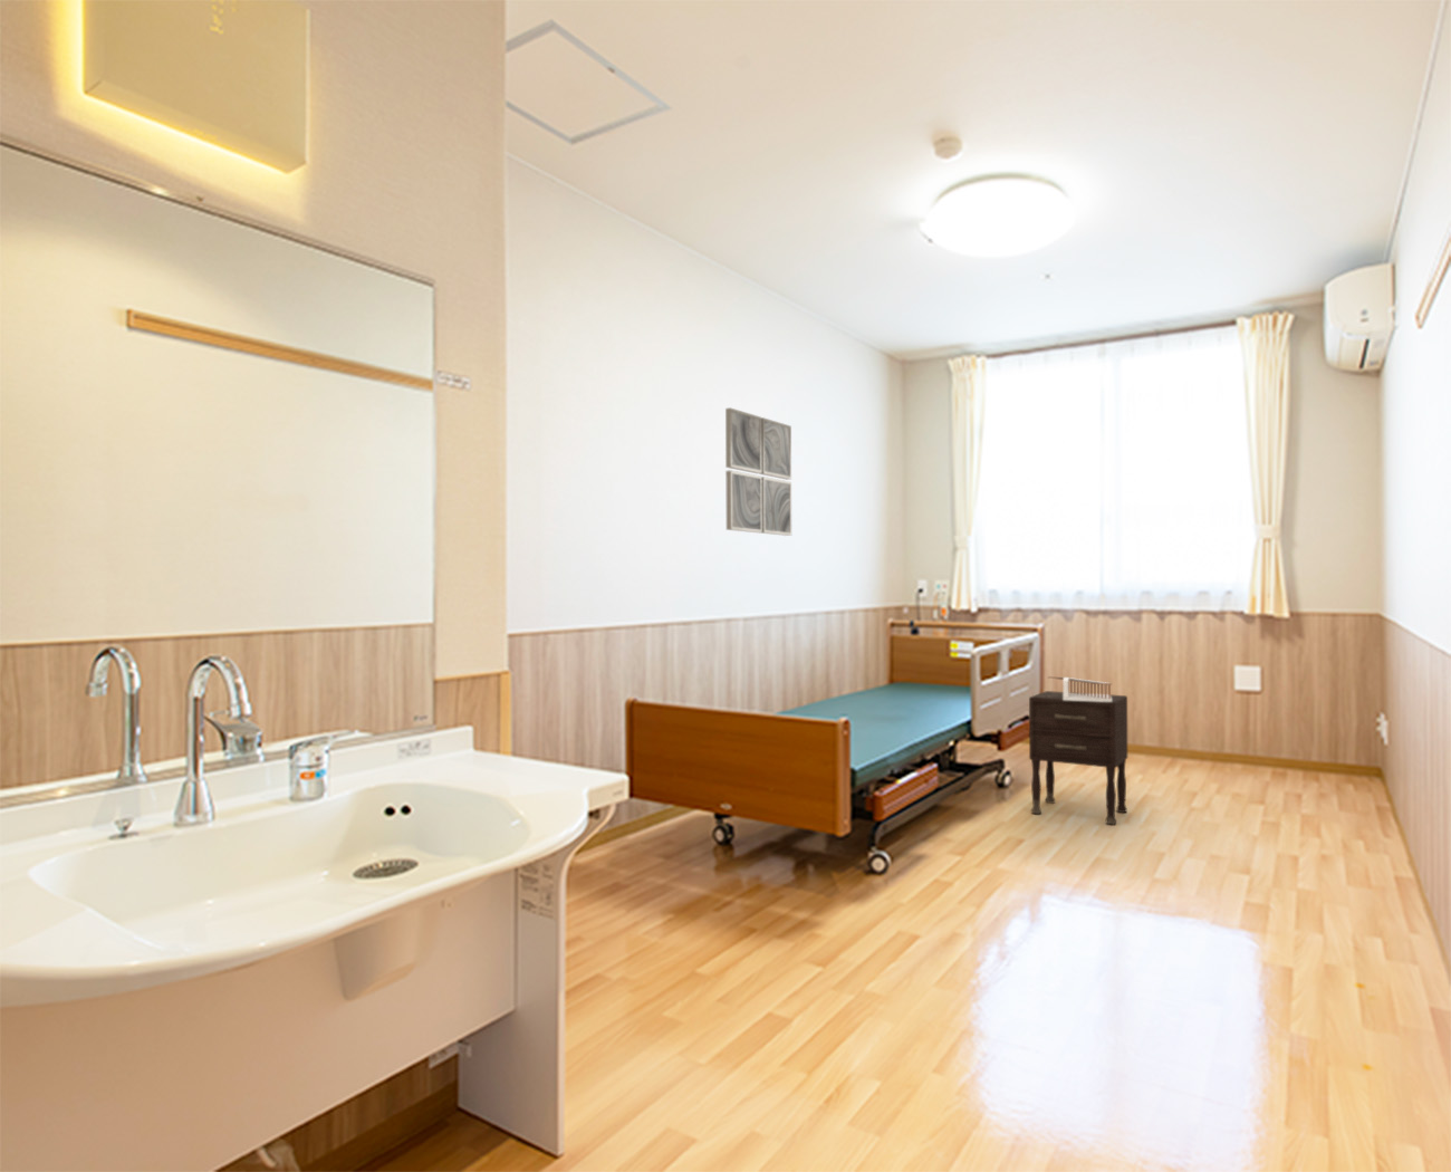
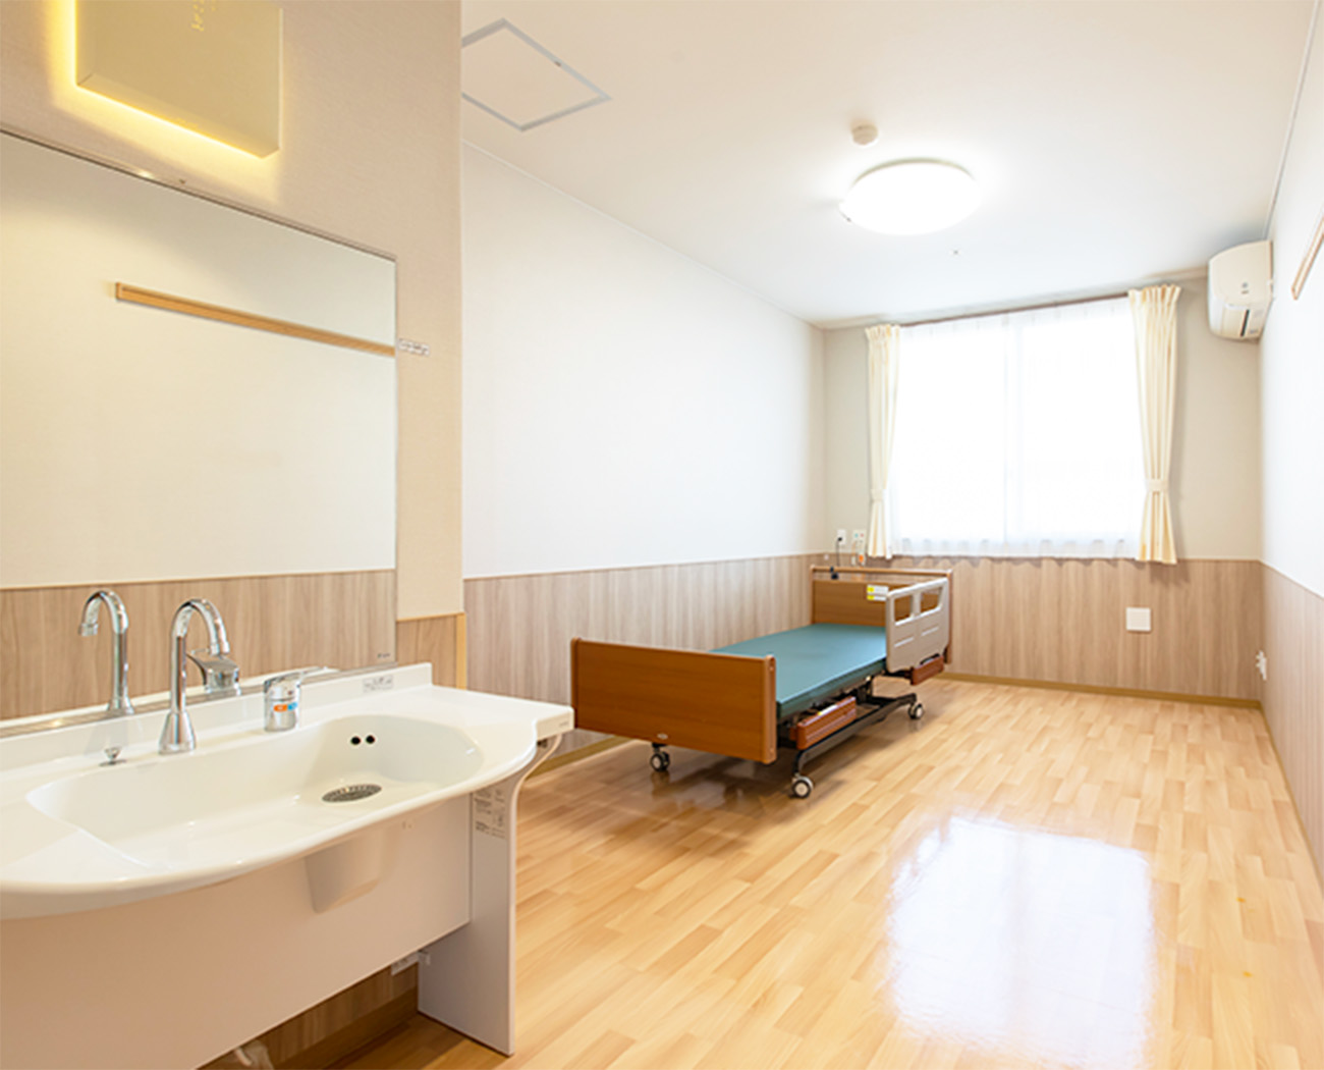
- nightstand [1028,690,1128,826]
- staircase [1047,676,1112,702]
- wall art [725,407,792,537]
